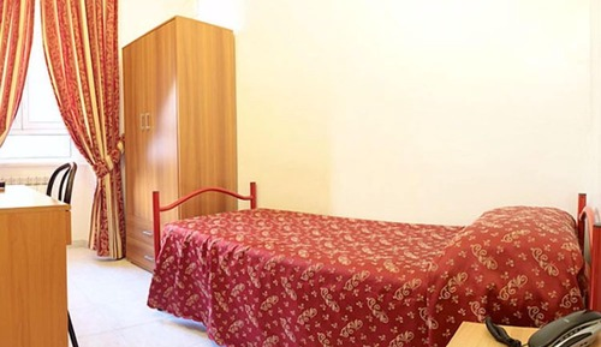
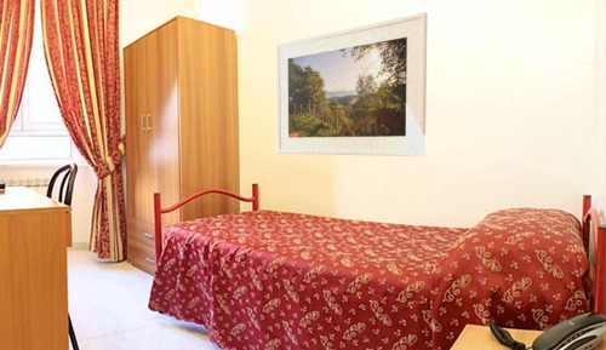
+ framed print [275,11,429,157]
